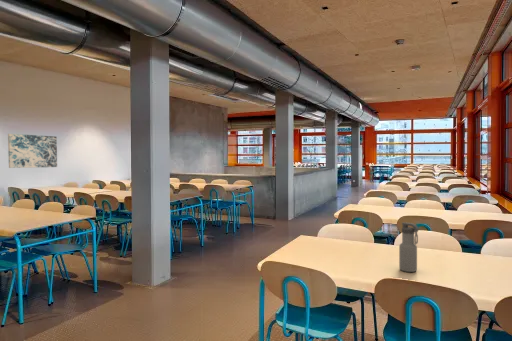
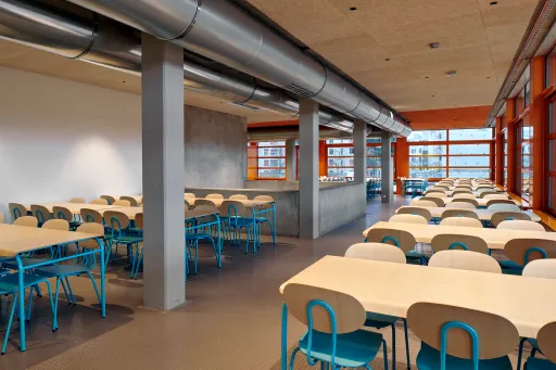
- water bottle [398,221,419,273]
- wall art [7,133,58,169]
